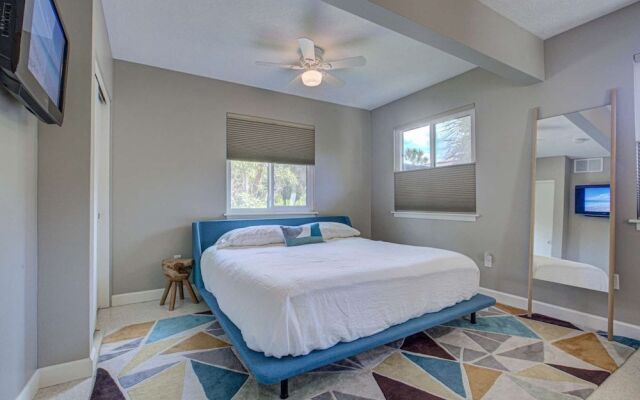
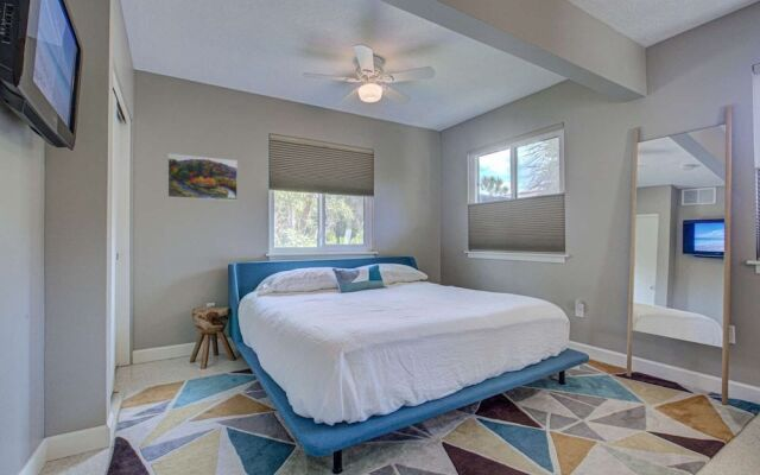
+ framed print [166,152,239,202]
